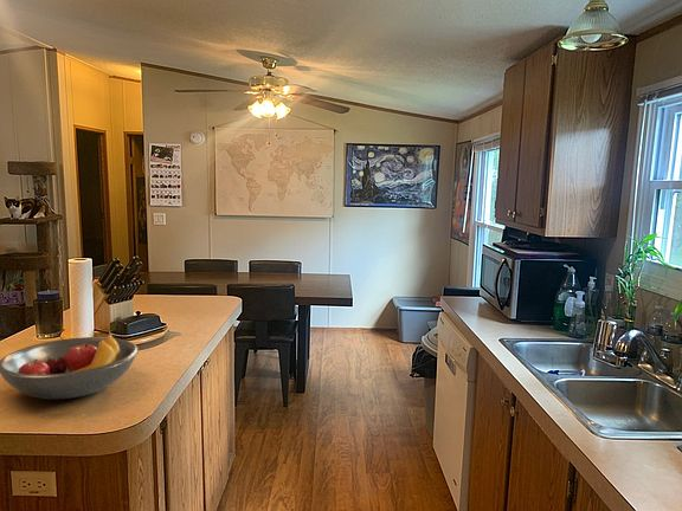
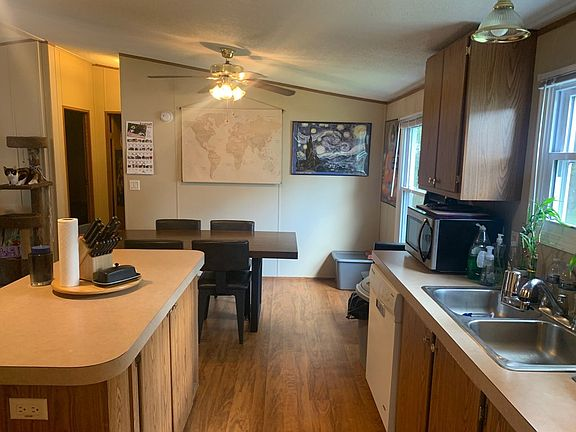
- fruit bowl [0,332,140,401]
